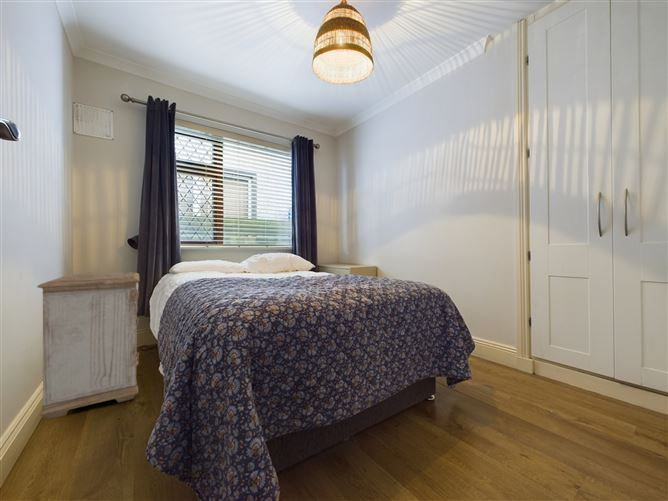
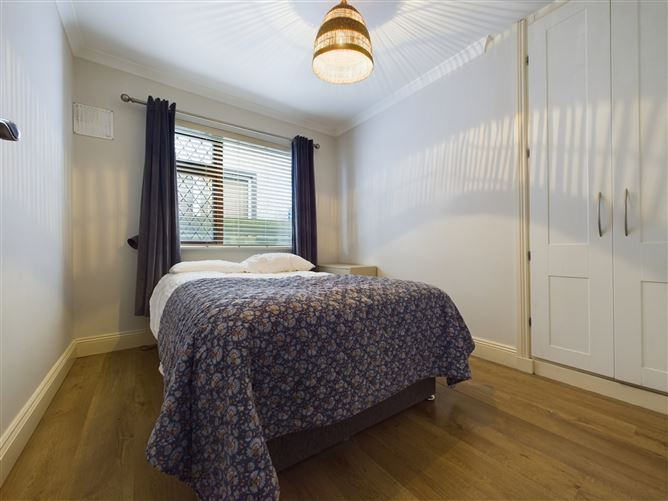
- nightstand [36,271,140,420]
